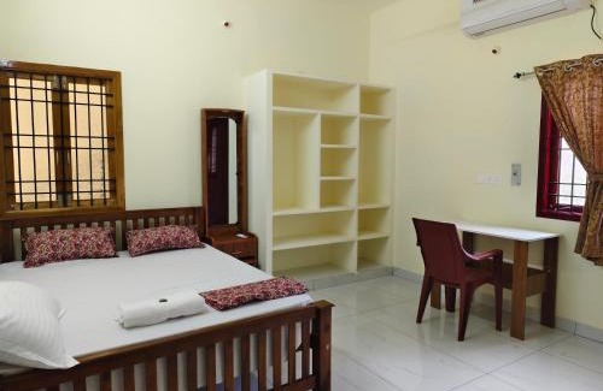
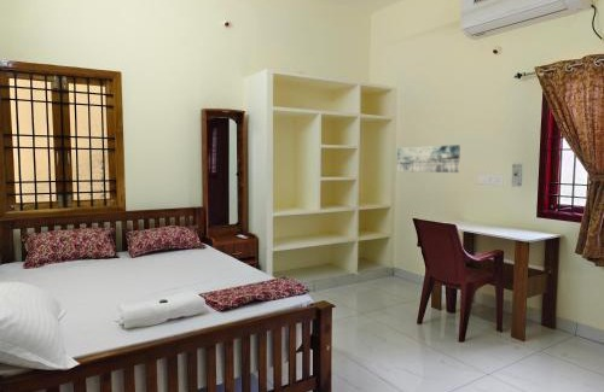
+ wall art [396,144,461,174]
